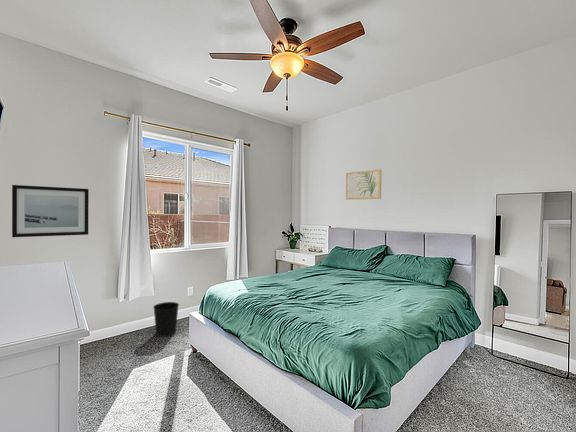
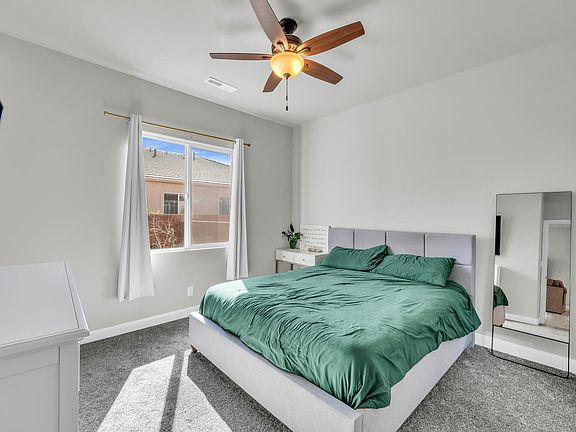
- wall art [11,184,90,238]
- wastebasket [152,301,180,338]
- wall art [345,168,383,201]
